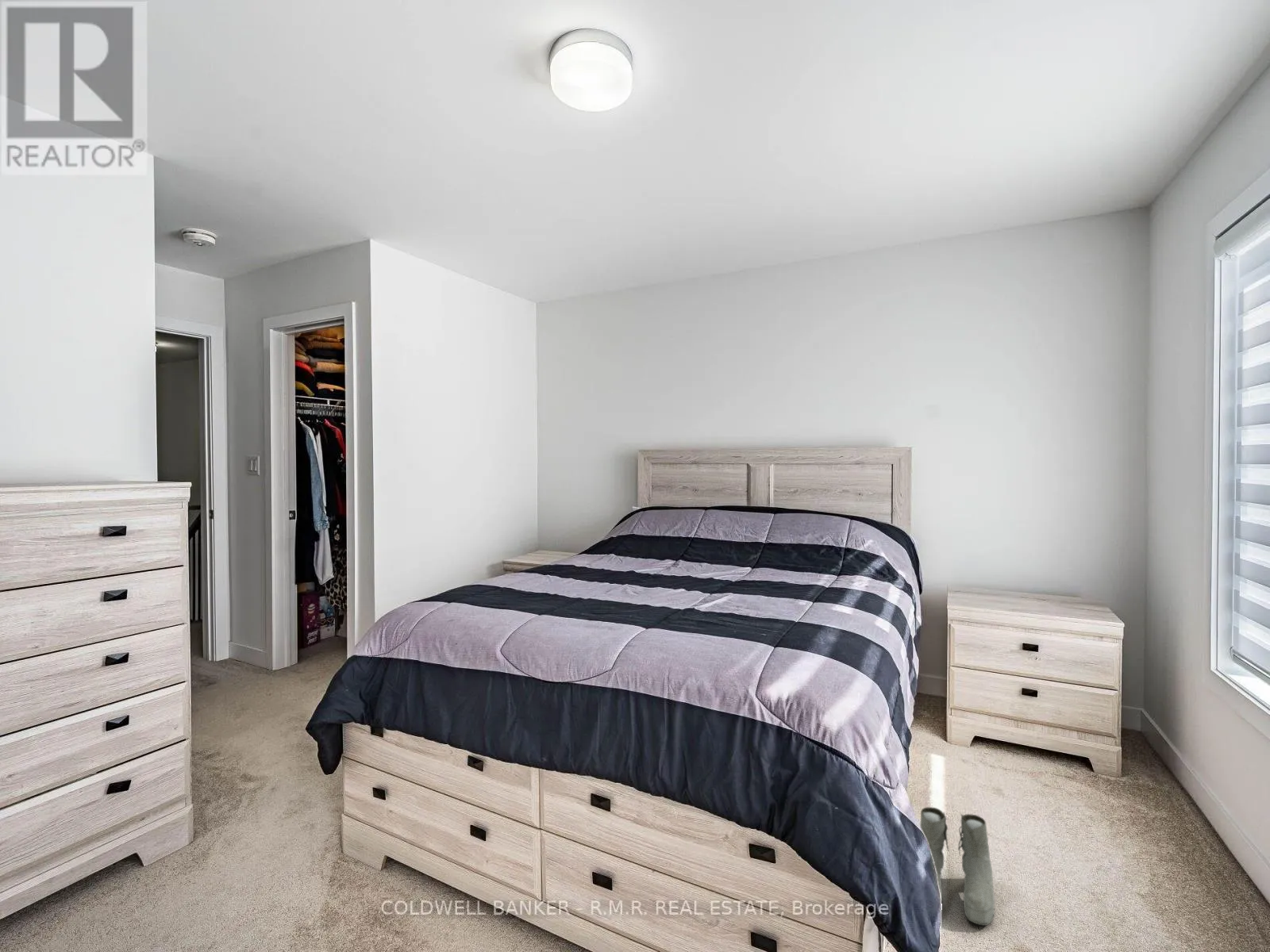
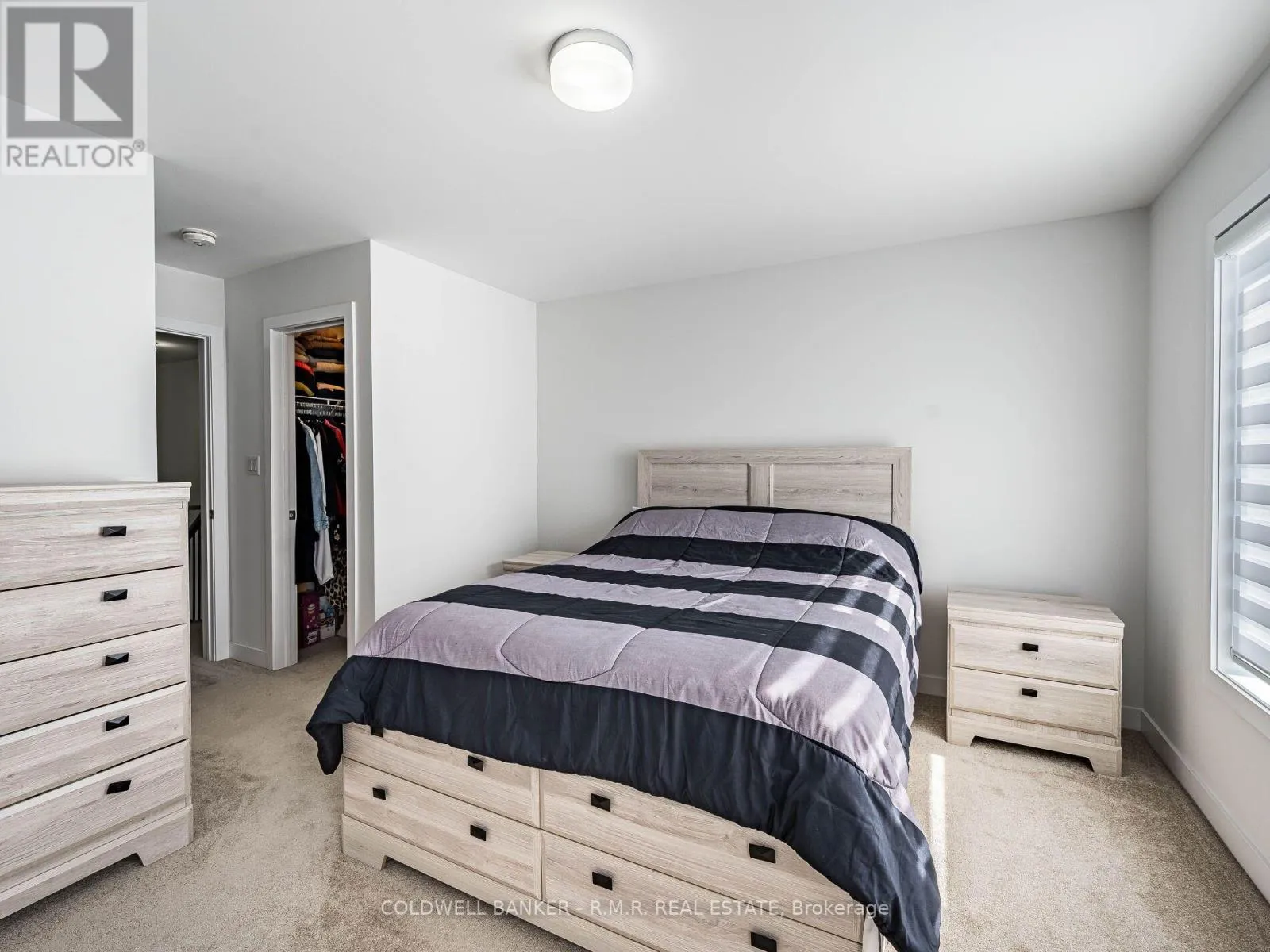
- boots [919,806,995,927]
